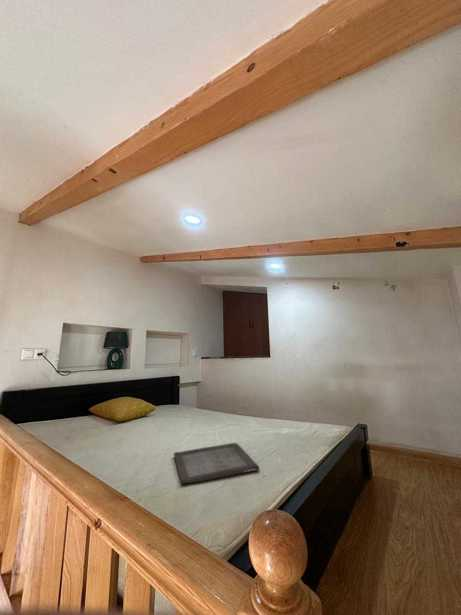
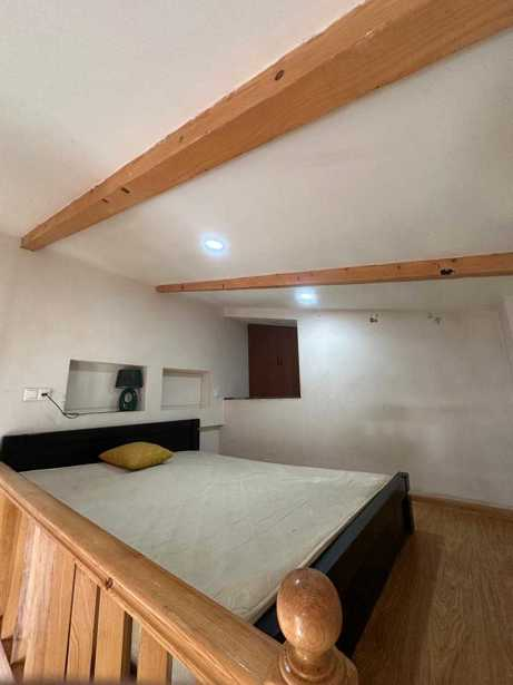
- serving tray [173,442,260,485]
